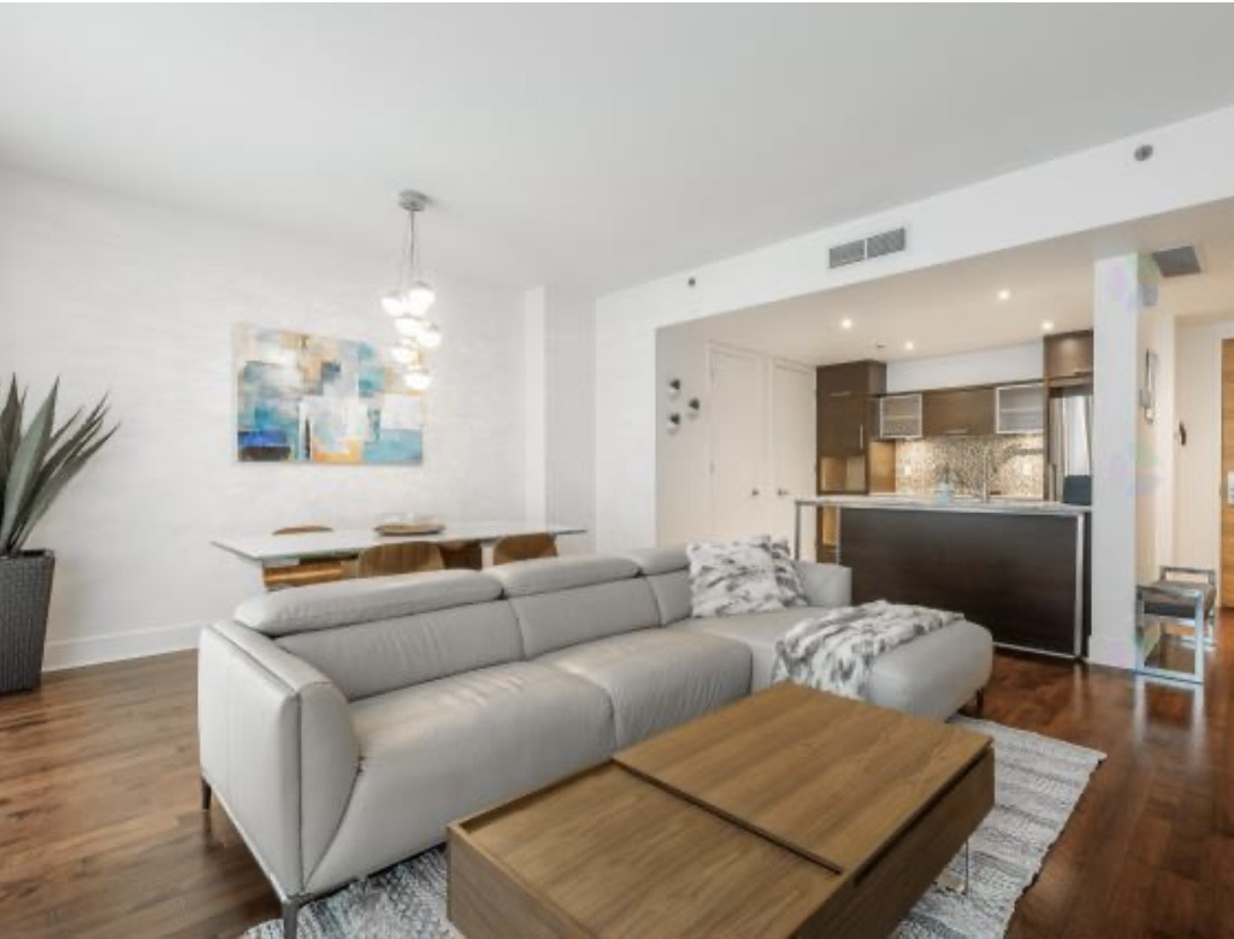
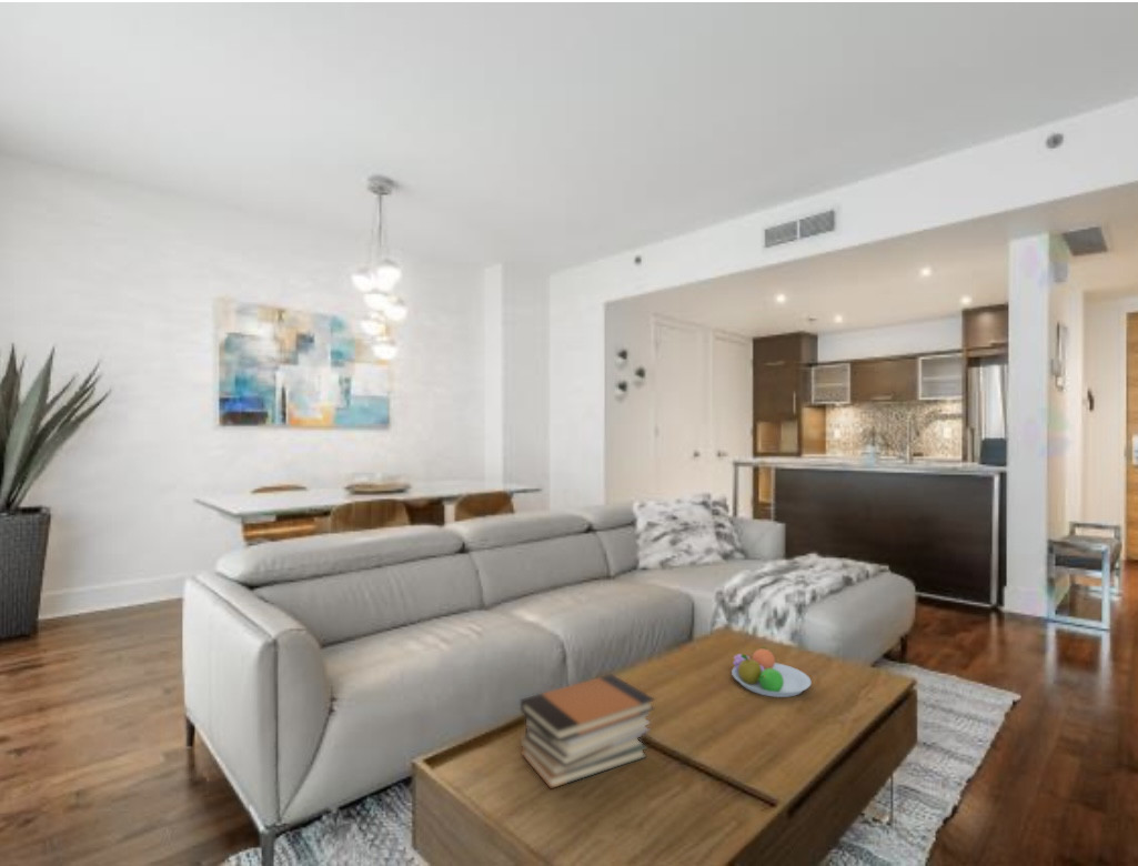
+ fruit bowl [731,646,813,698]
+ book stack [520,673,656,789]
